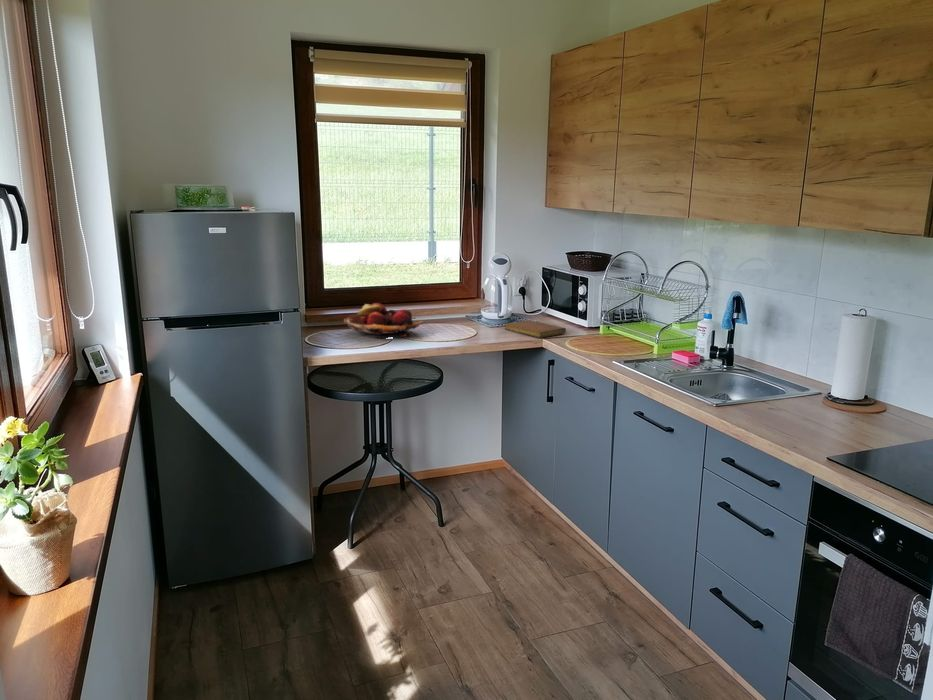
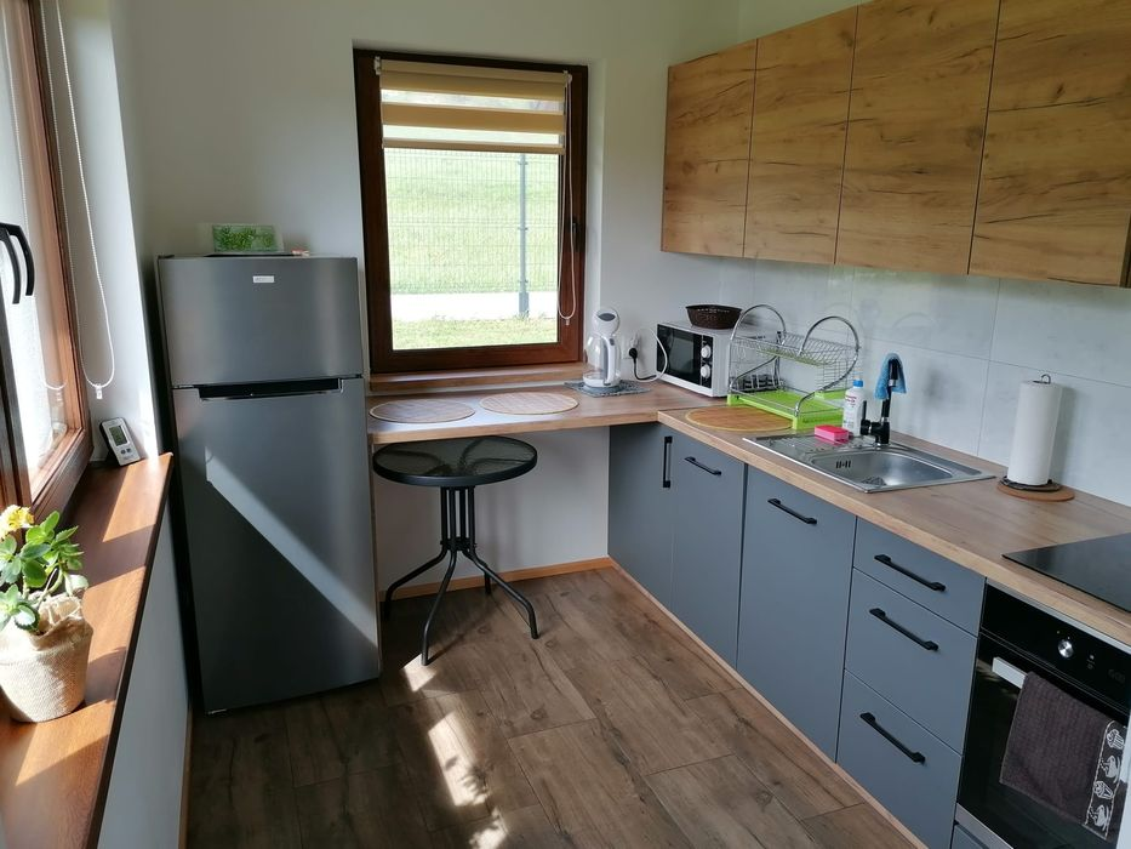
- fruit basket [343,302,424,340]
- notebook [504,319,567,339]
